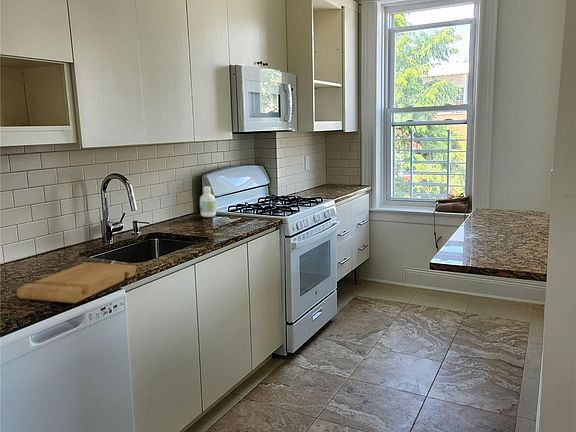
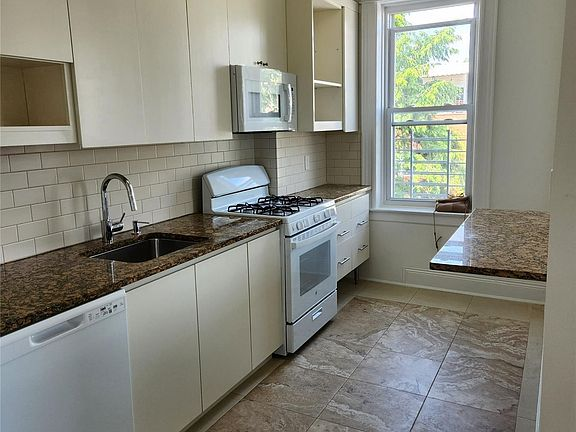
- cutting board [16,261,137,304]
- bottle [199,185,217,218]
